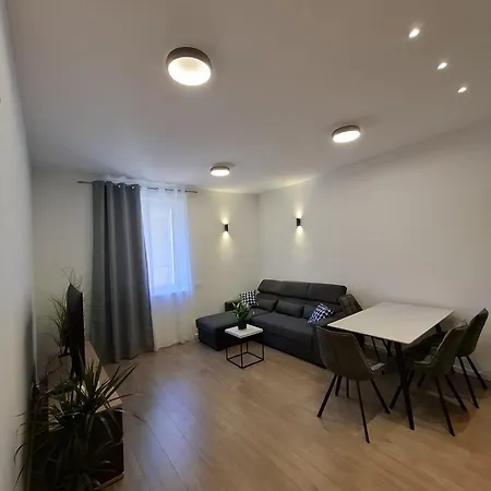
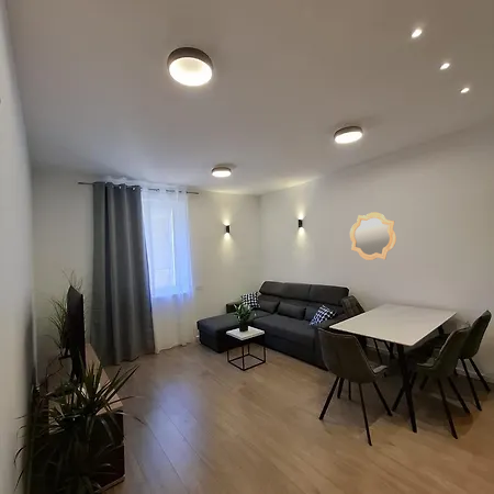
+ mirror [349,211,397,261]
